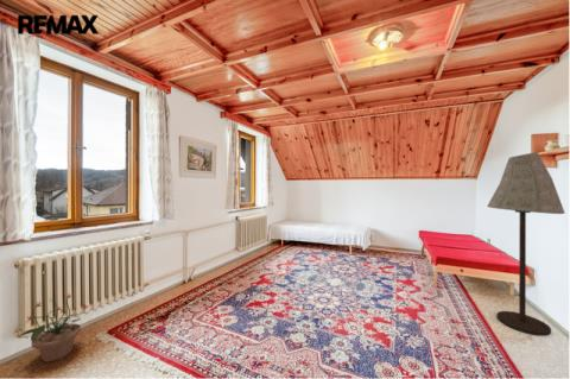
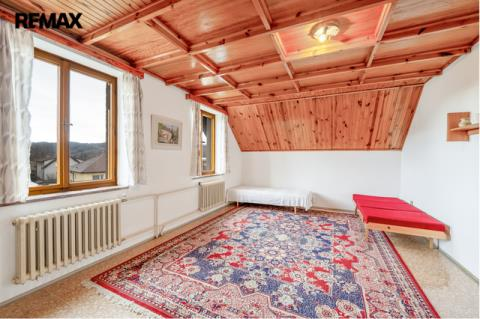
- floor lamp [486,151,566,337]
- potted plant [18,292,89,364]
